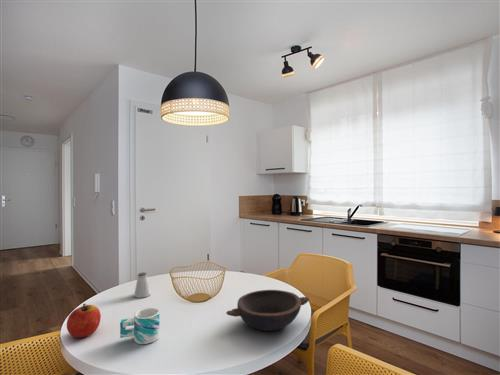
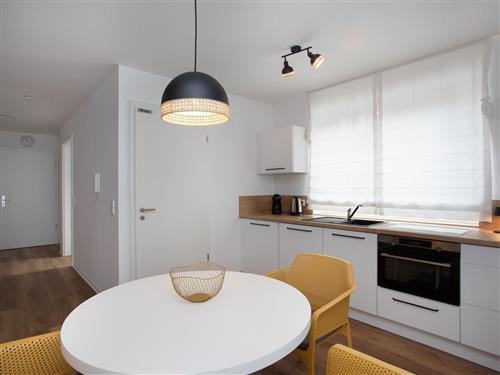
- mug [119,307,160,345]
- saltshaker [133,271,152,299]
- bowl [225,289,310,332]
- apple [66,303,102,339]
